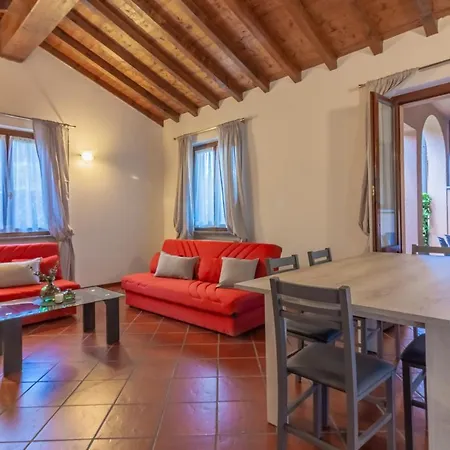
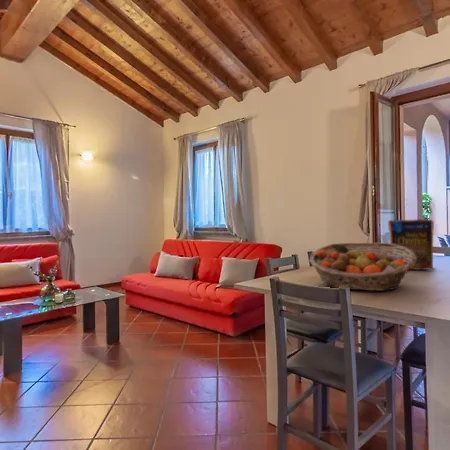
+ cereal box [387,218,438,271]
+ fruit basket [308,242,416,292]
